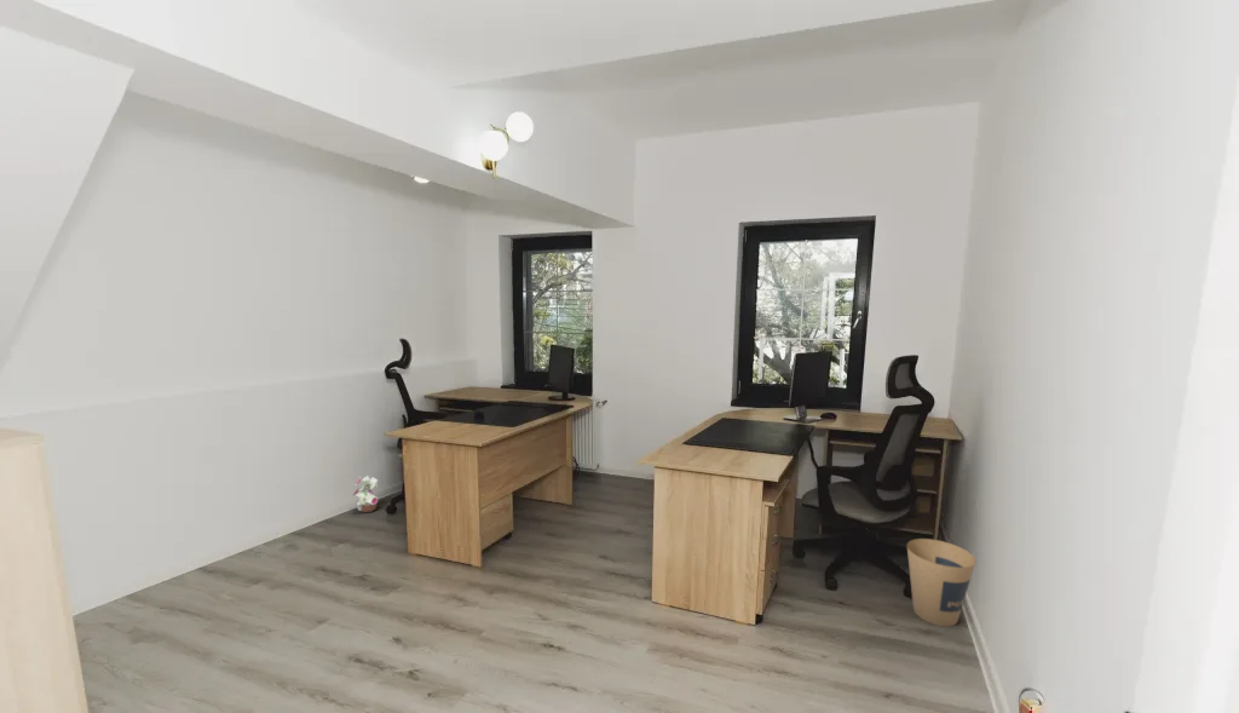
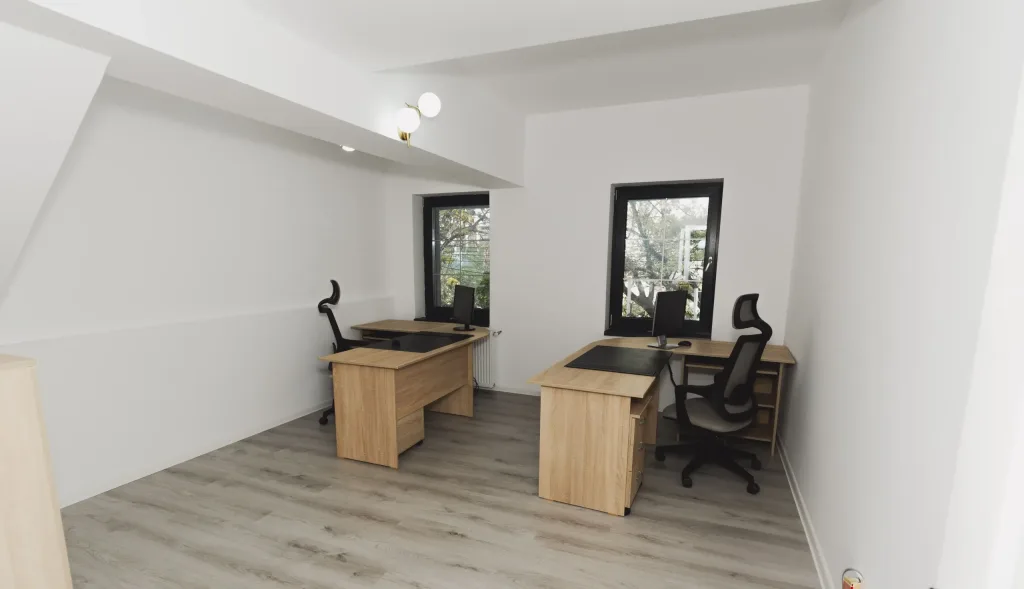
- trash can [906,537,978,627]
- decorative plant [351,475,379,513]
